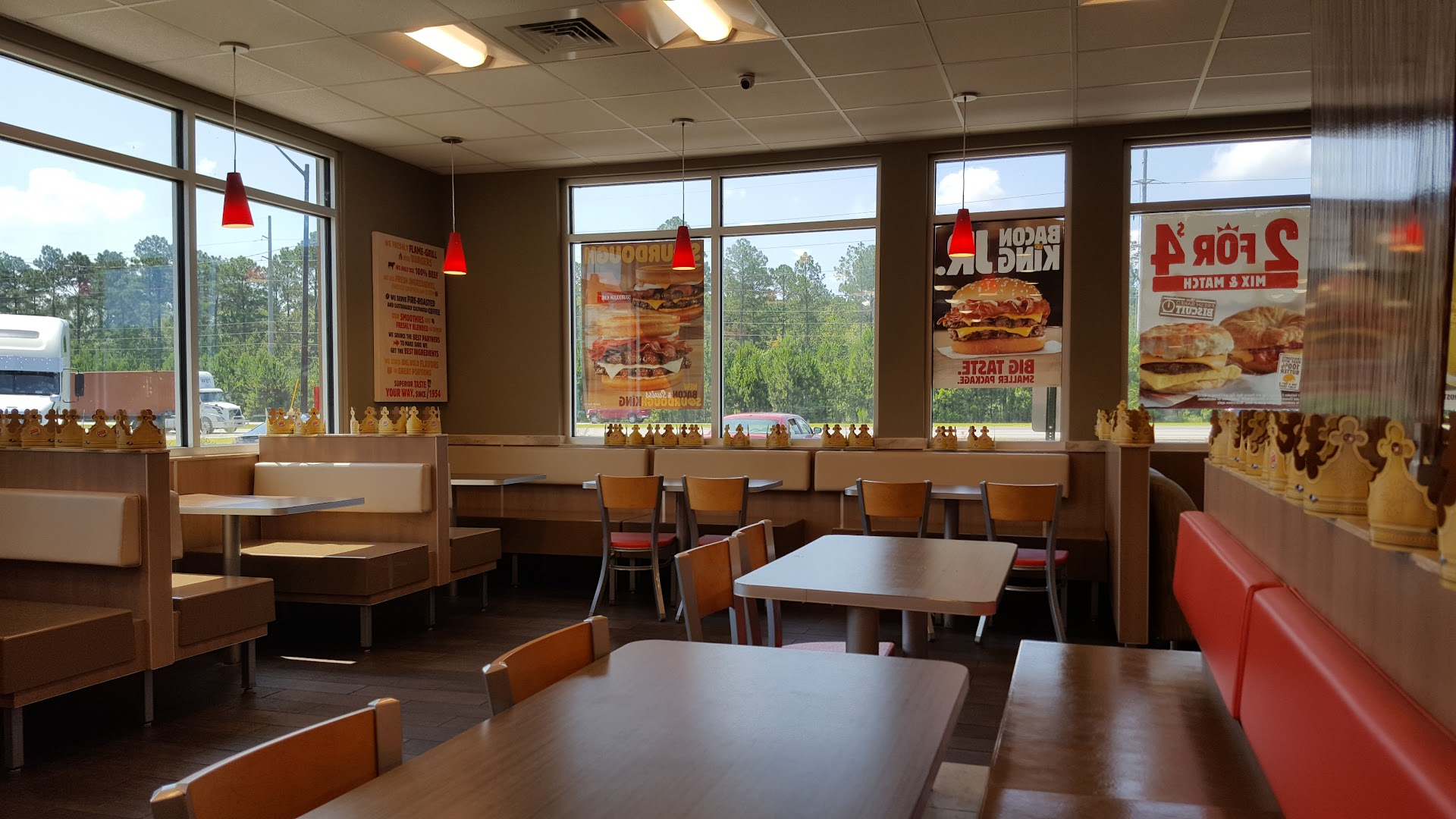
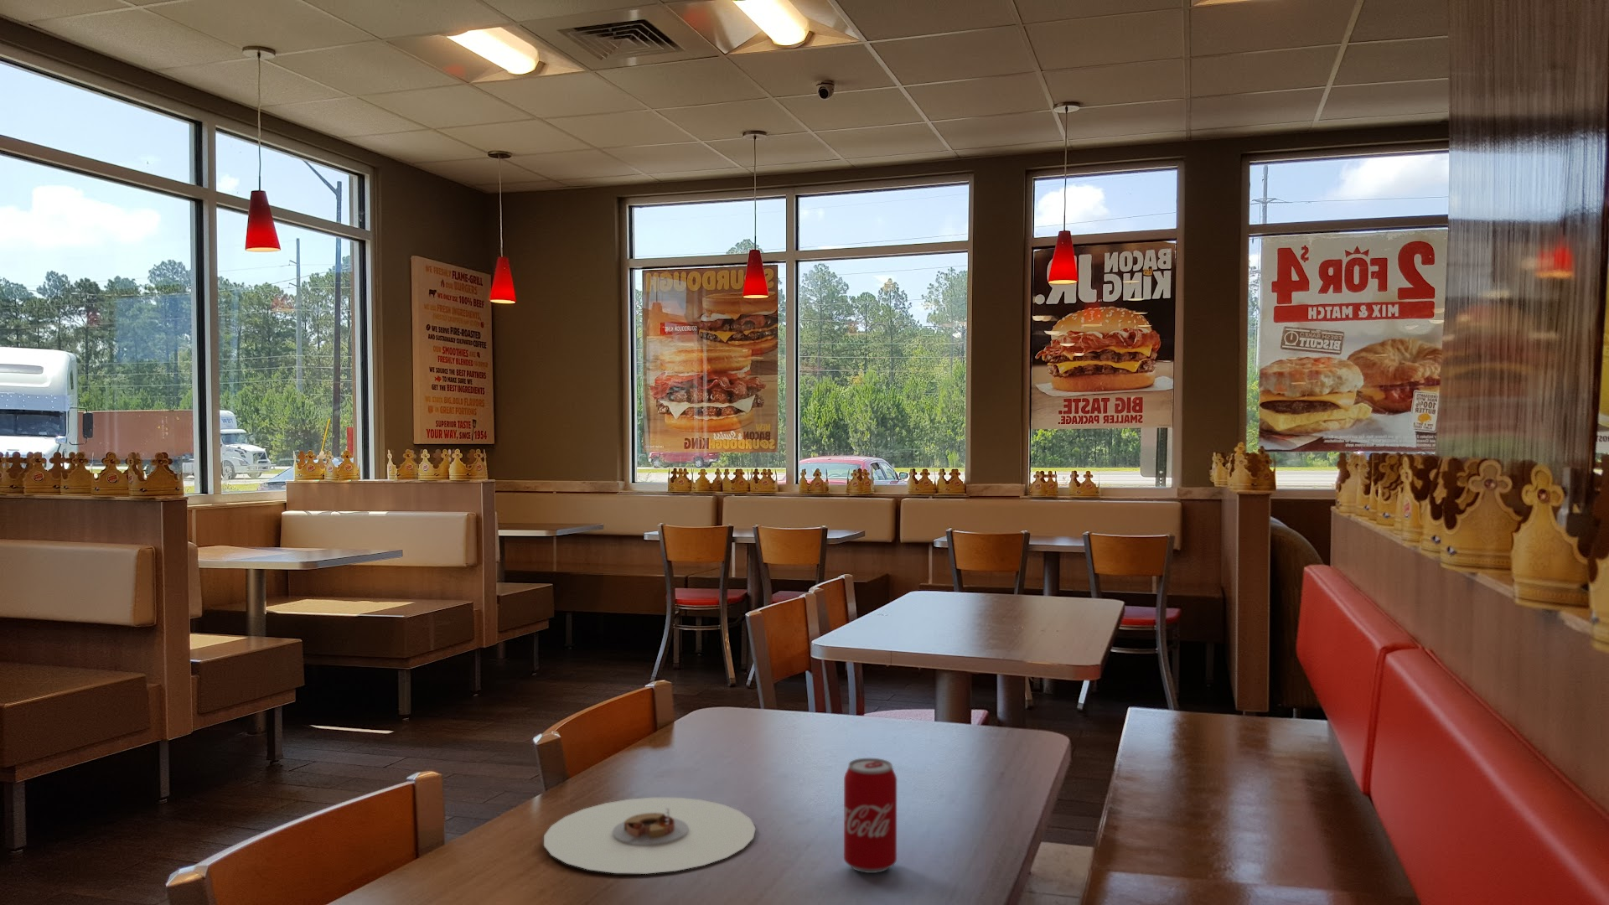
+ plate [543,797,757,875]
+ beverage can [843,758,897,874]
